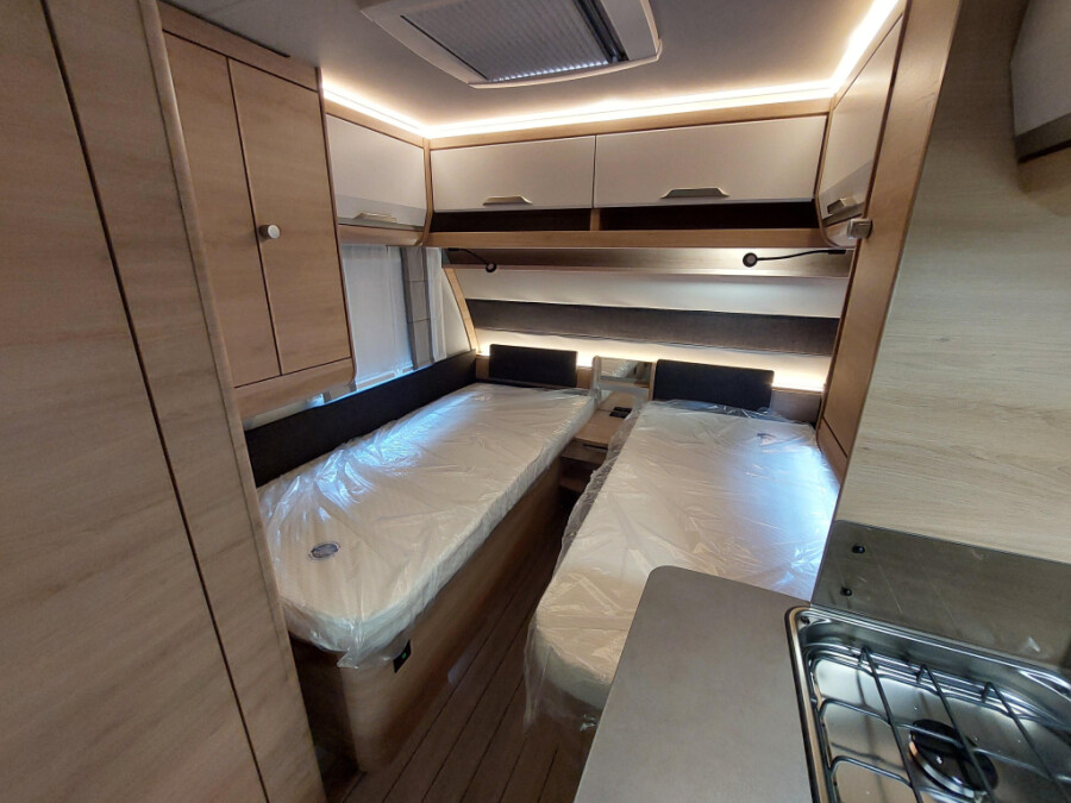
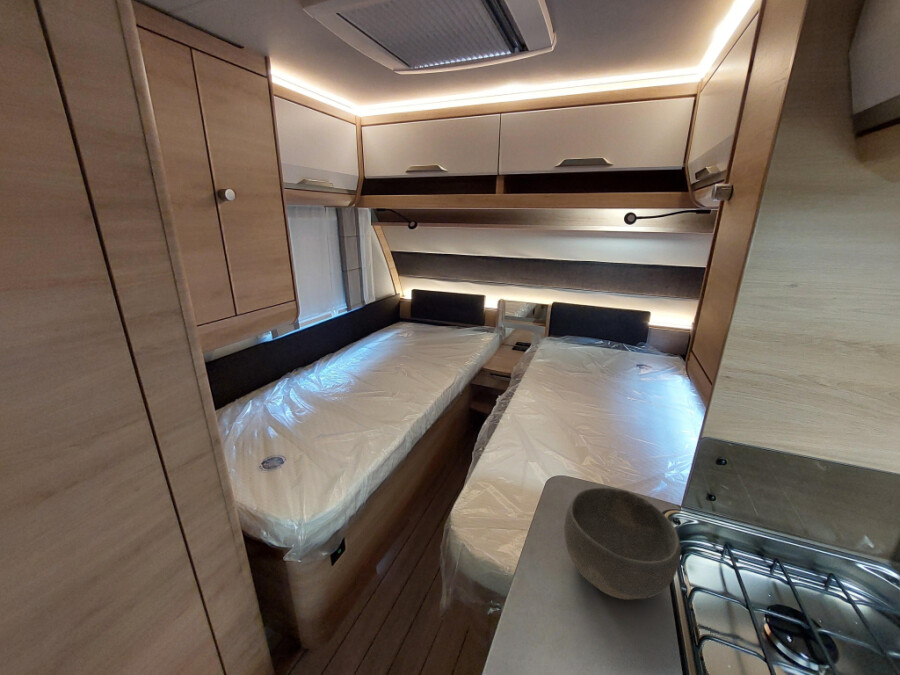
+ bowl [563,487,682,601]
